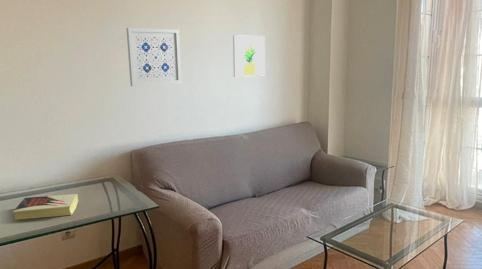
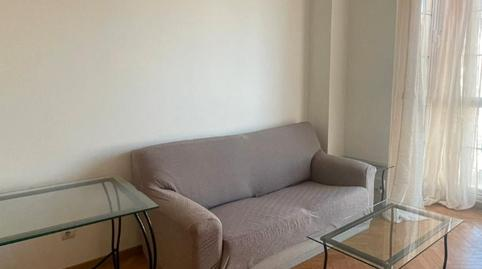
- wall art [125,27,182,87]
- book [12,193,80,221]
- wall art [232,34,266,78]
